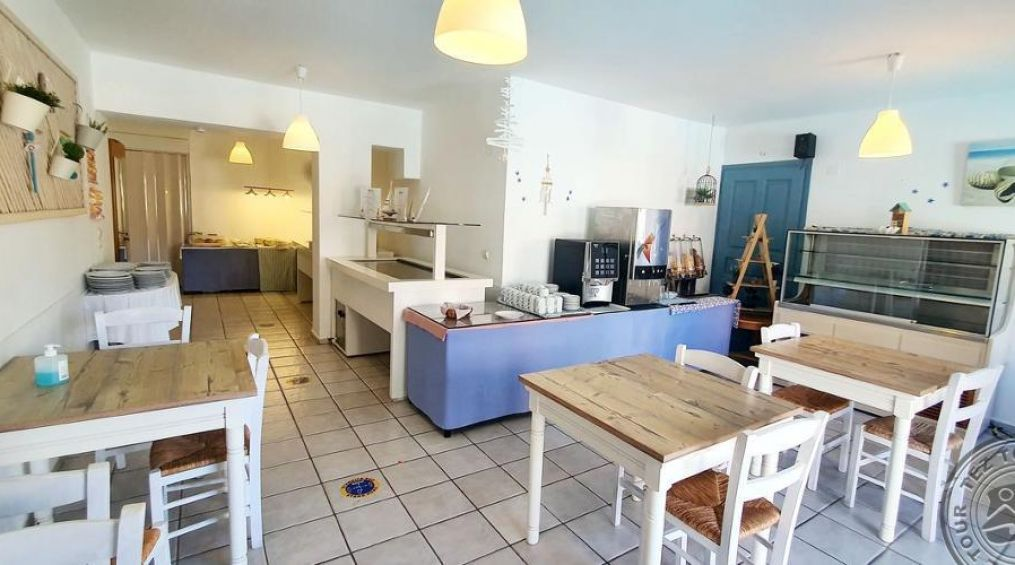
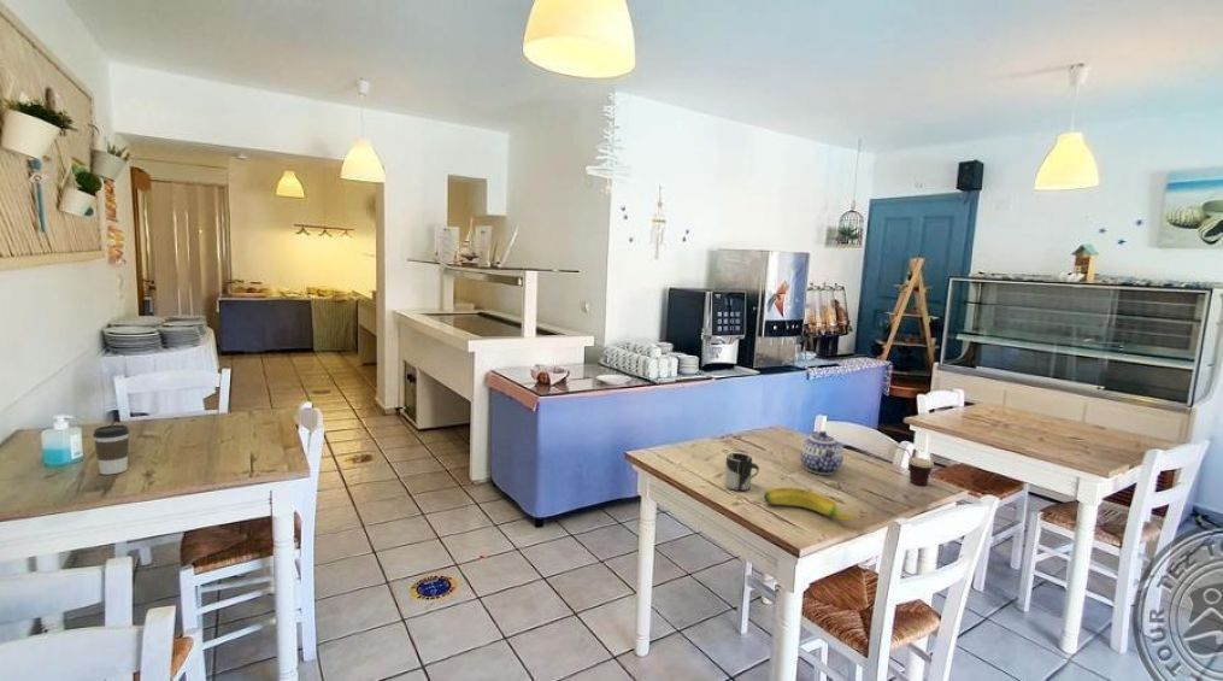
+ cup [895,445,935,486]
+ banana [763,487,853,522]
+ coffee cup [92,424,131,476]
+ teapot [799,430,845,476]
+ cup [724,452,760,492]
